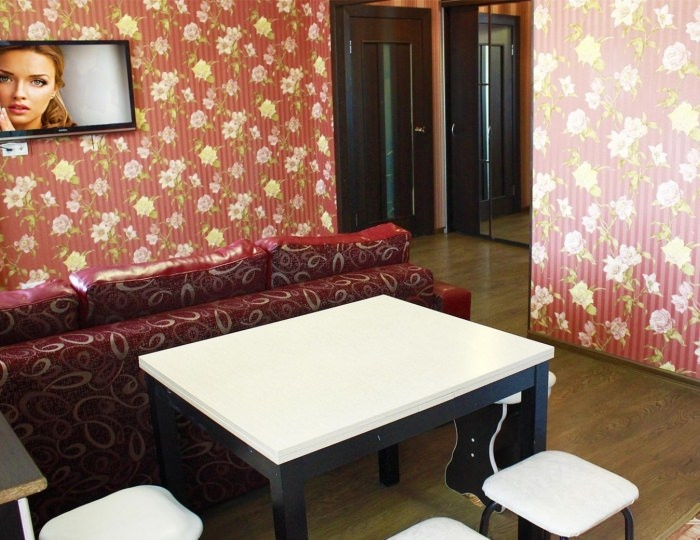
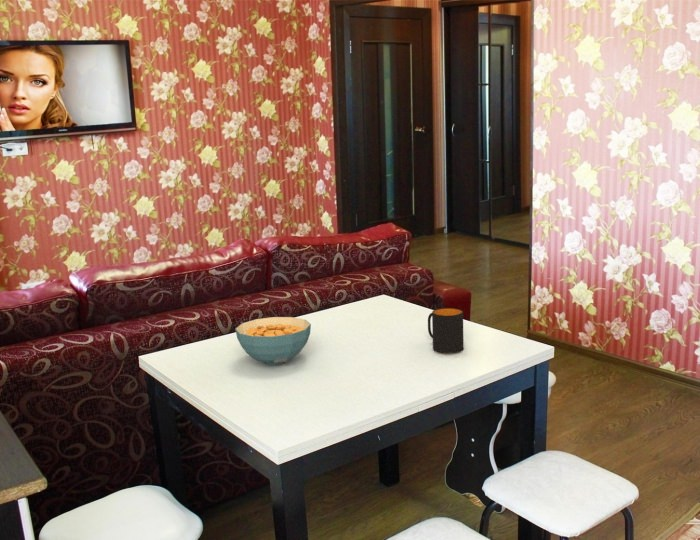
+ mug [427,307,465,354]
+ cereal bowl [234,316,312,366]
